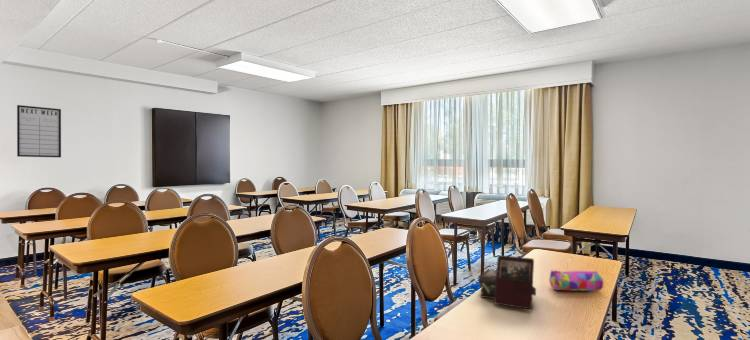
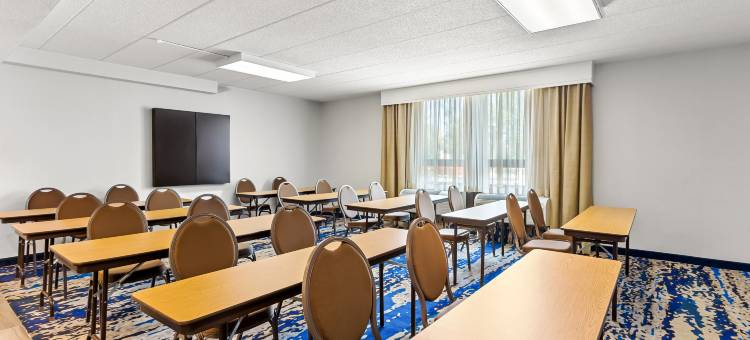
- pencil case [549,269,605,292]
- book [477,254,537,311]
- writing board [16,104,62,158]
